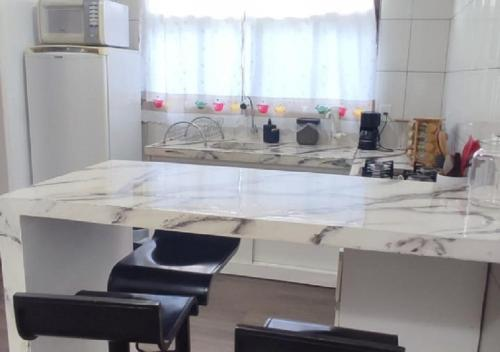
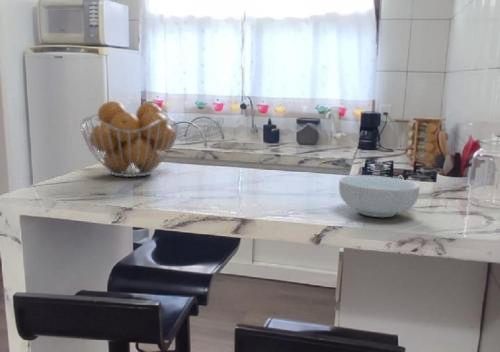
+ fruit basket [79,100,180,178]
+ cereal bowl [338,174,421,218]
